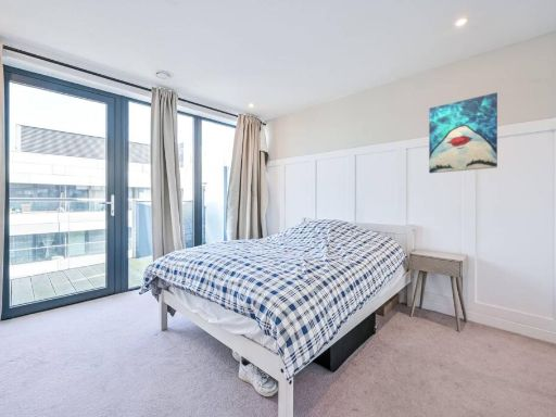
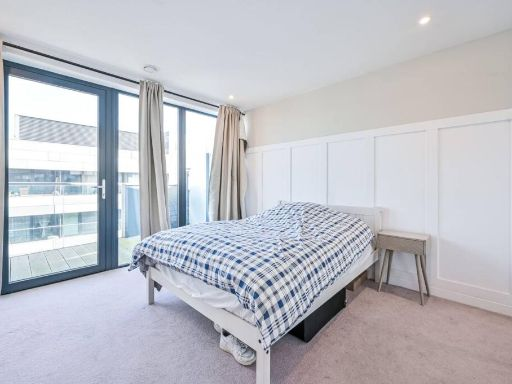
- wall art [428,91,498,174]
